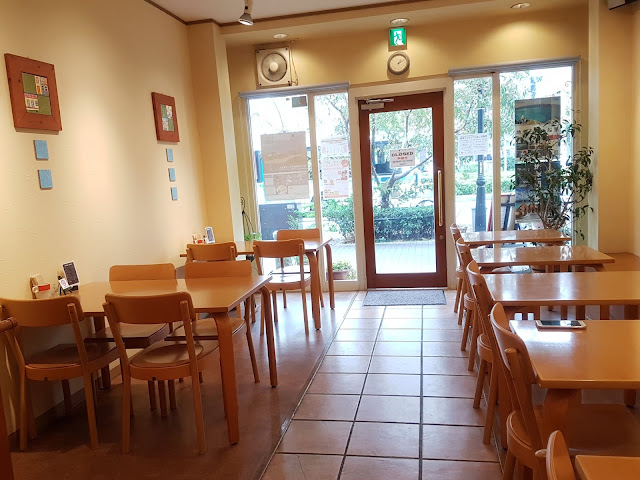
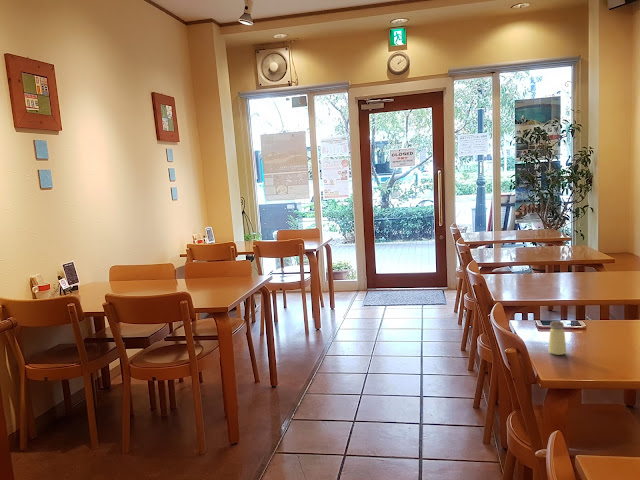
+ saltshaker [548,320,567,356]
